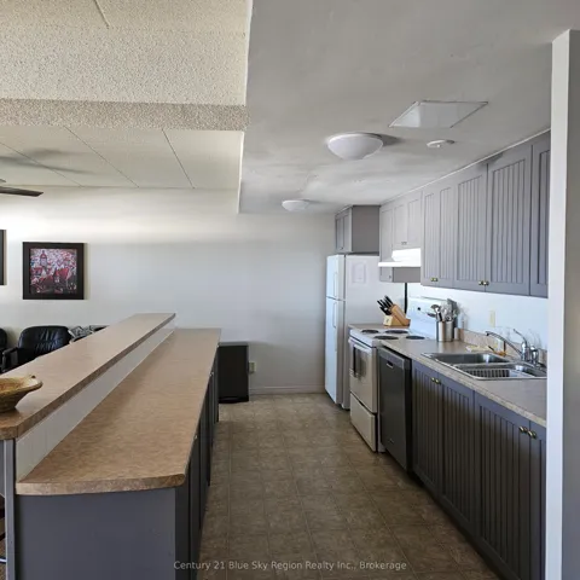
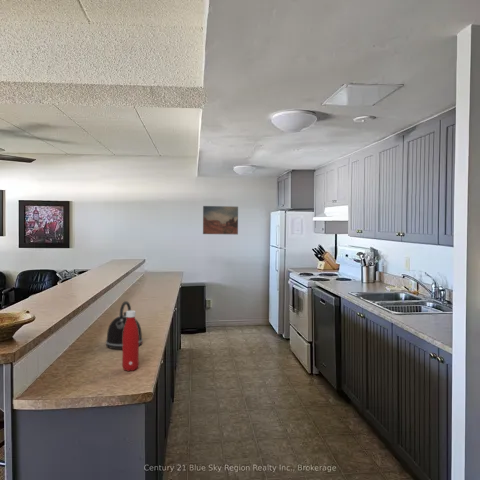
+ wall art [202,205,239,235]
+ kettle [105,300,144,350]
+ bottle [121,309,140,372]
